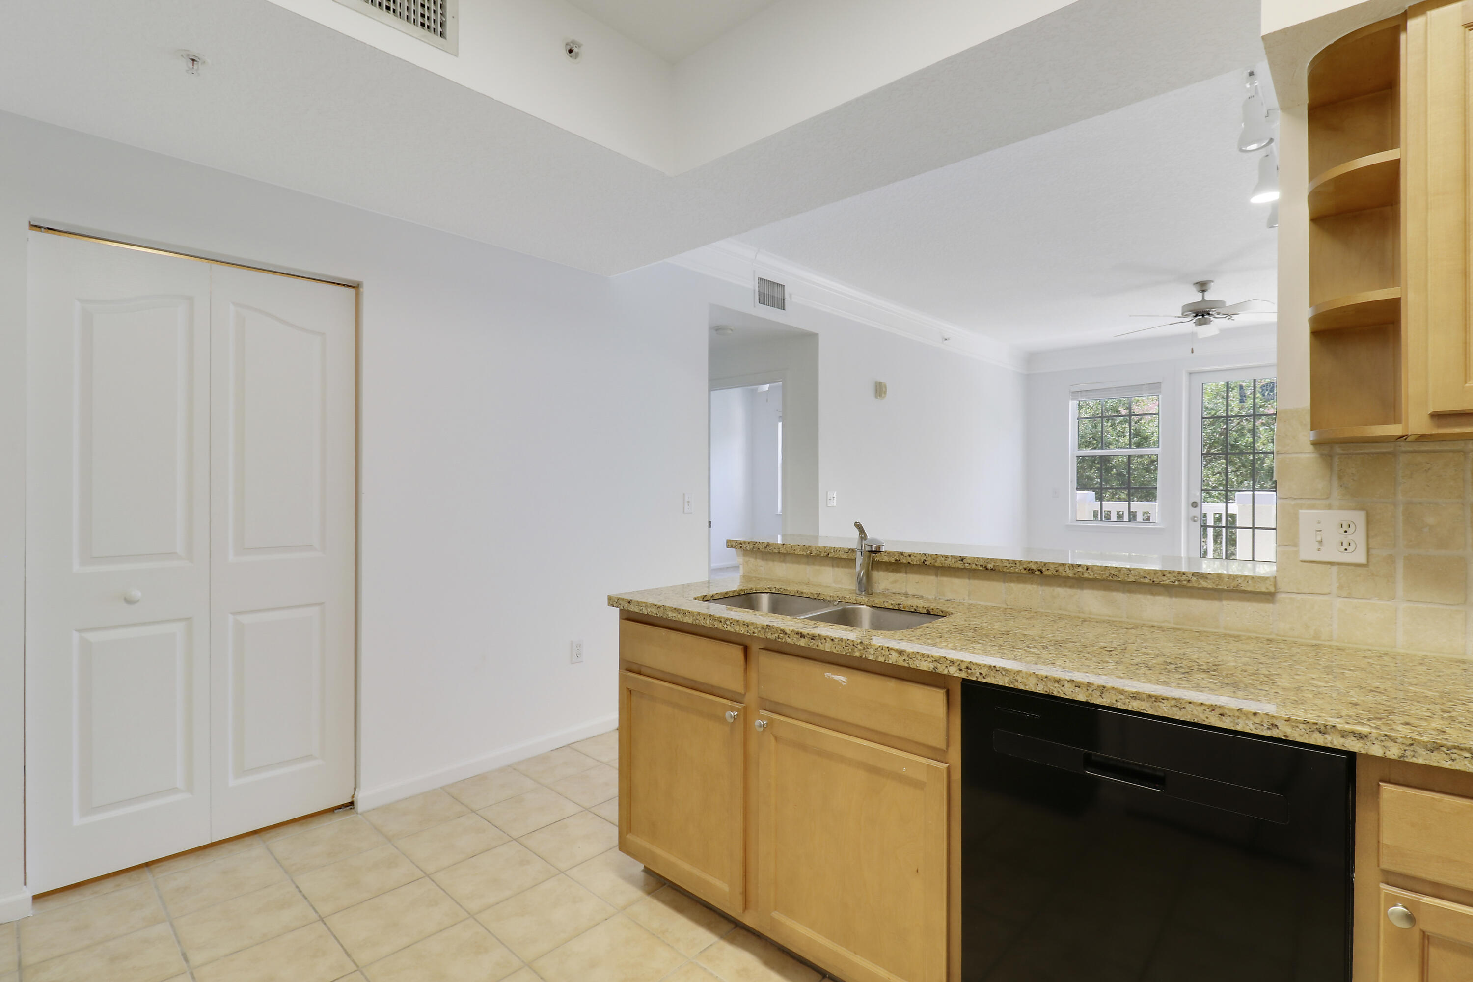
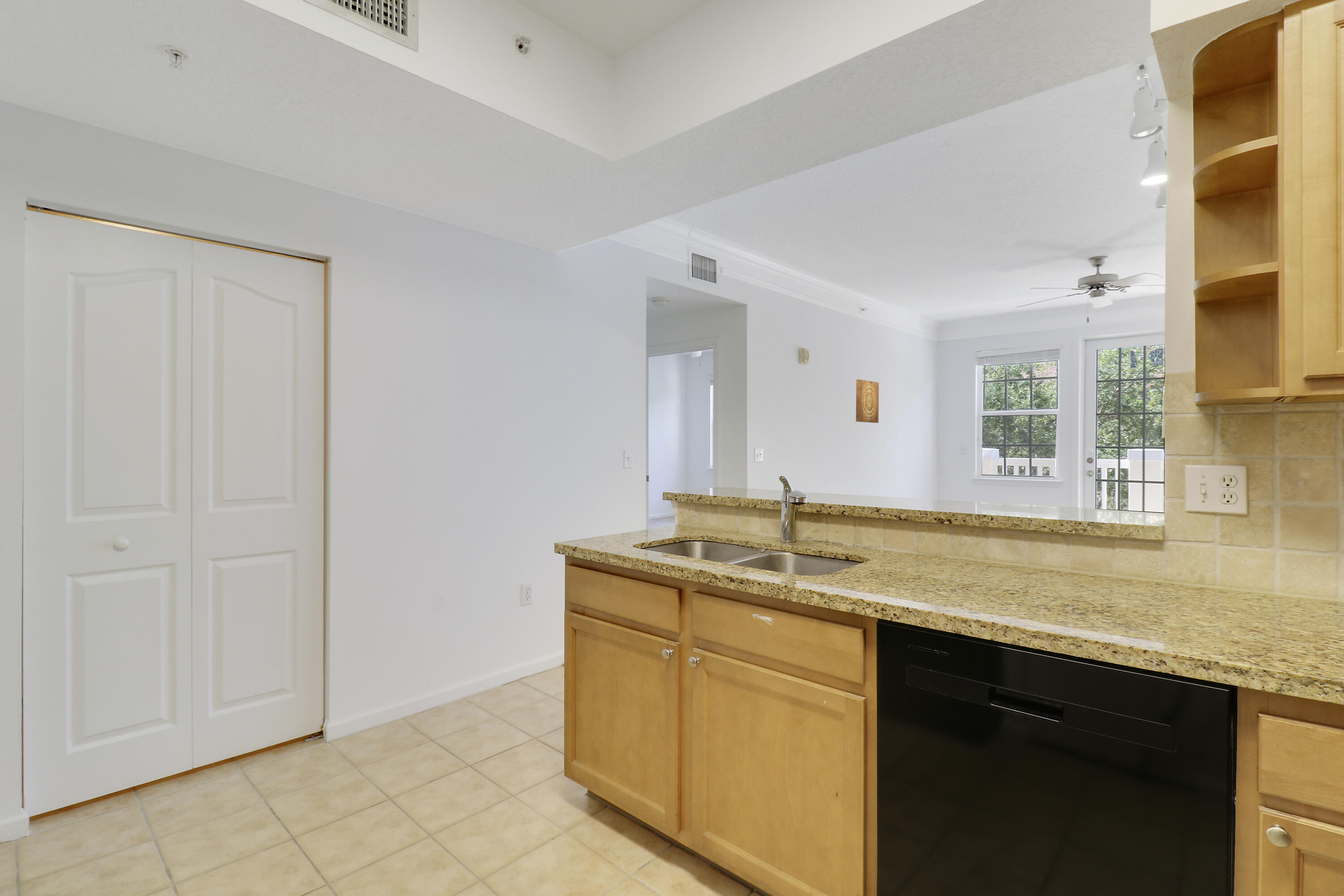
+ wall art [856,379,879,423]
